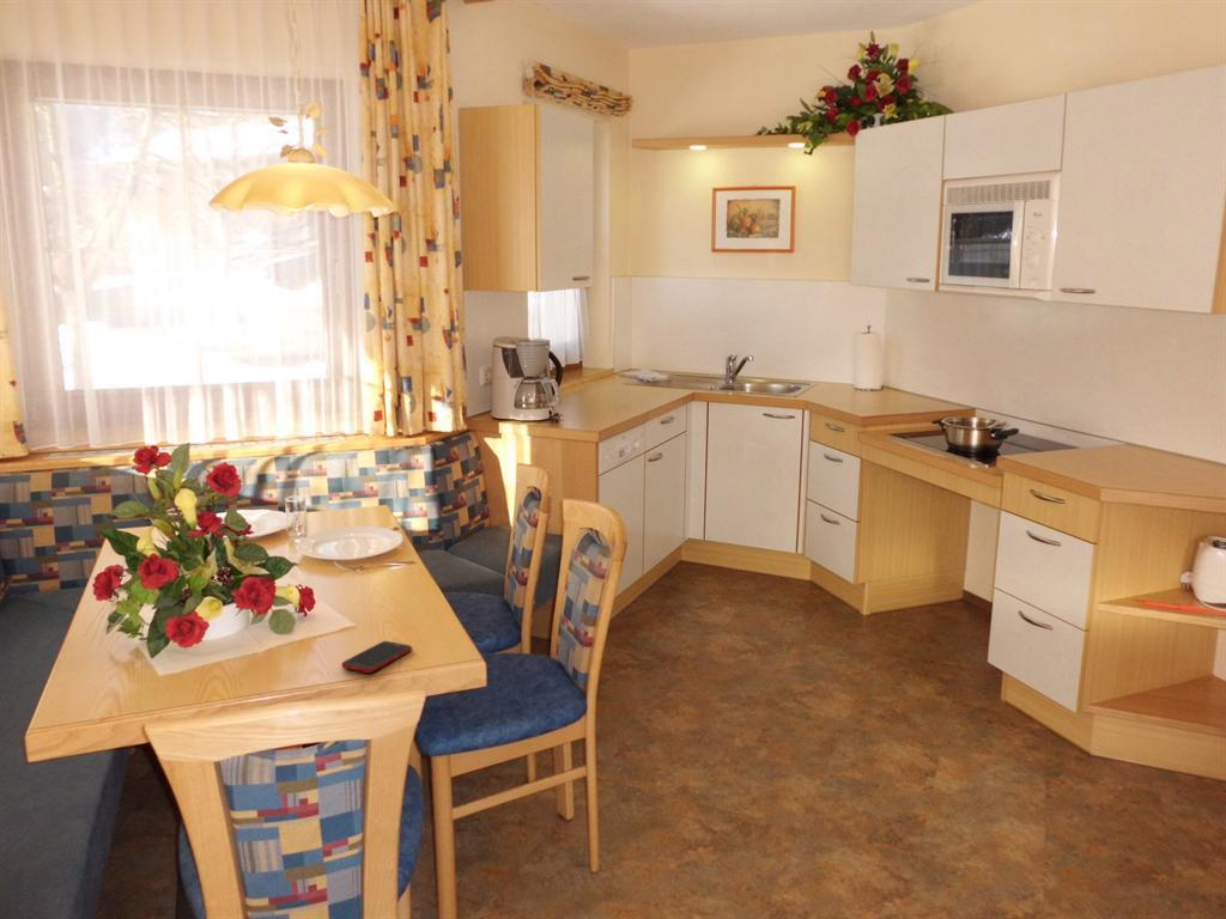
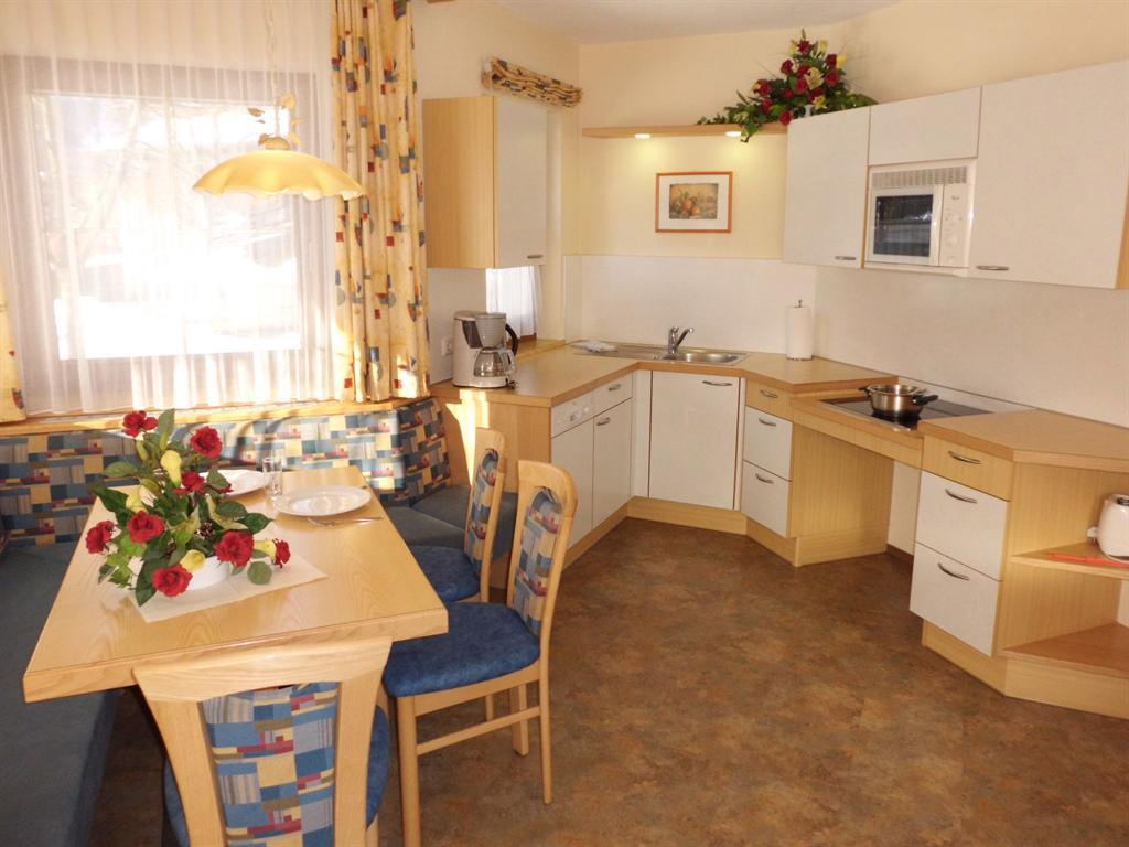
- cell phone [340,640,413,674]
